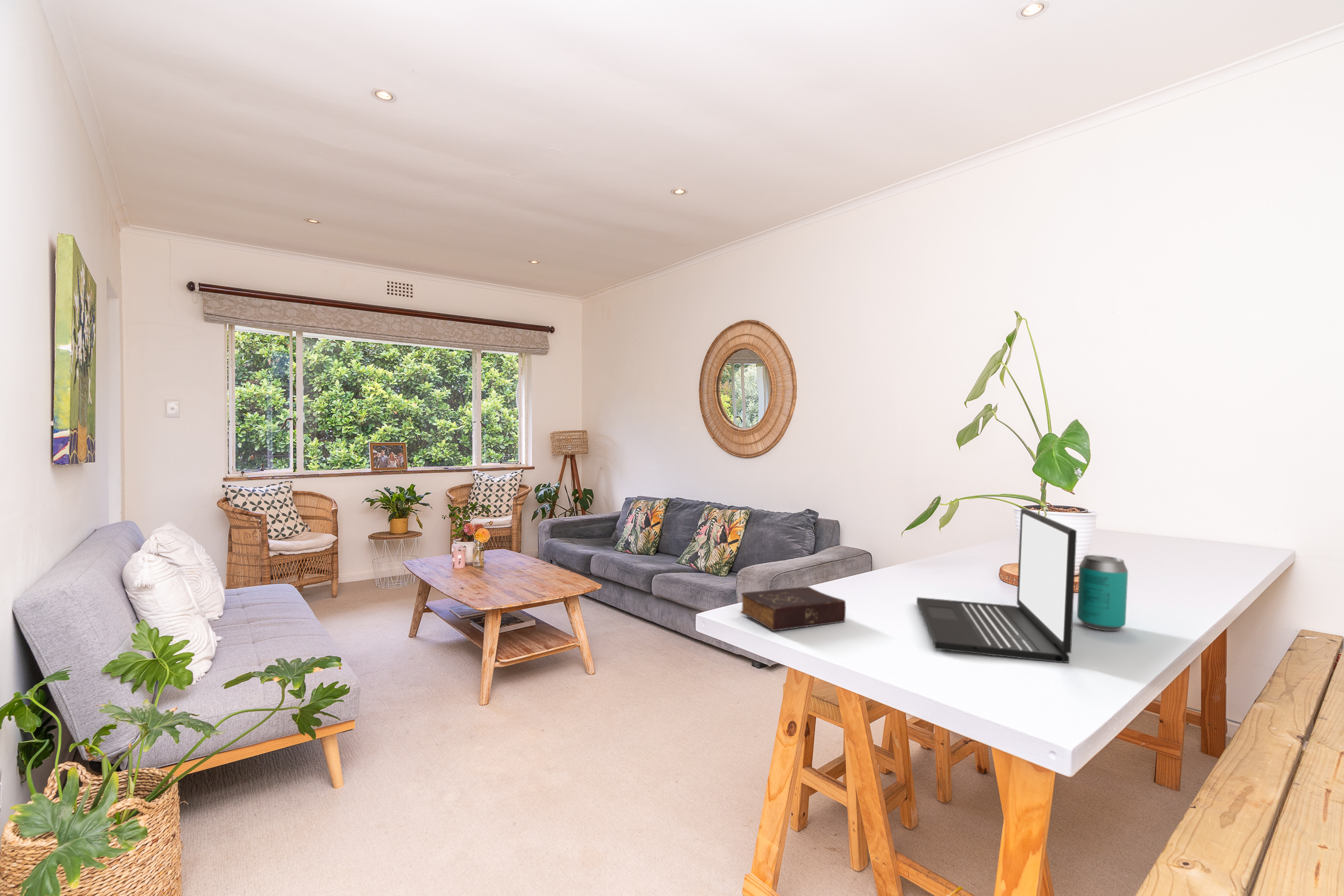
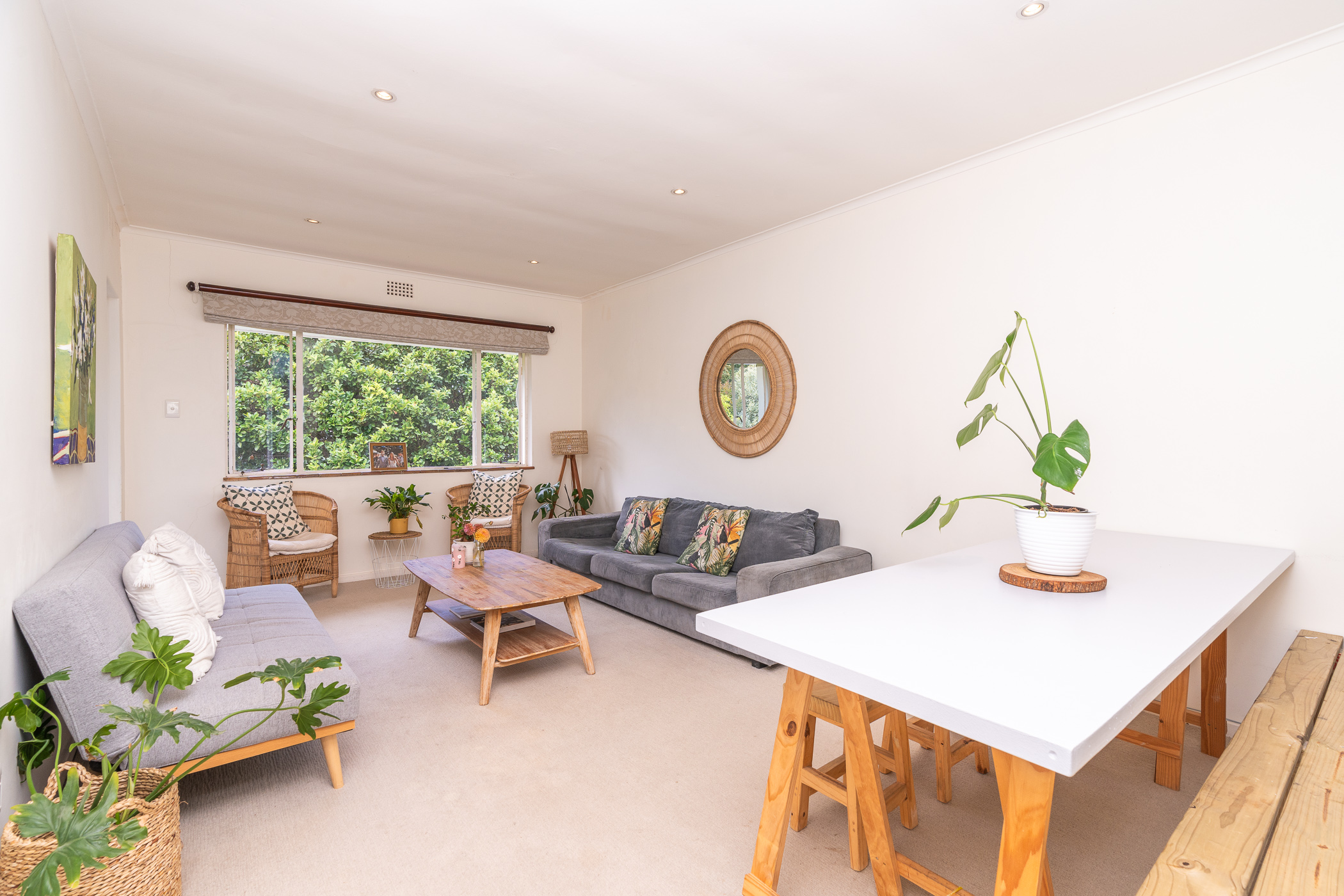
- beverage can [1076,554,1128,632]
- book [740,586,846,632]
- laptop [916,508,1077,664]
